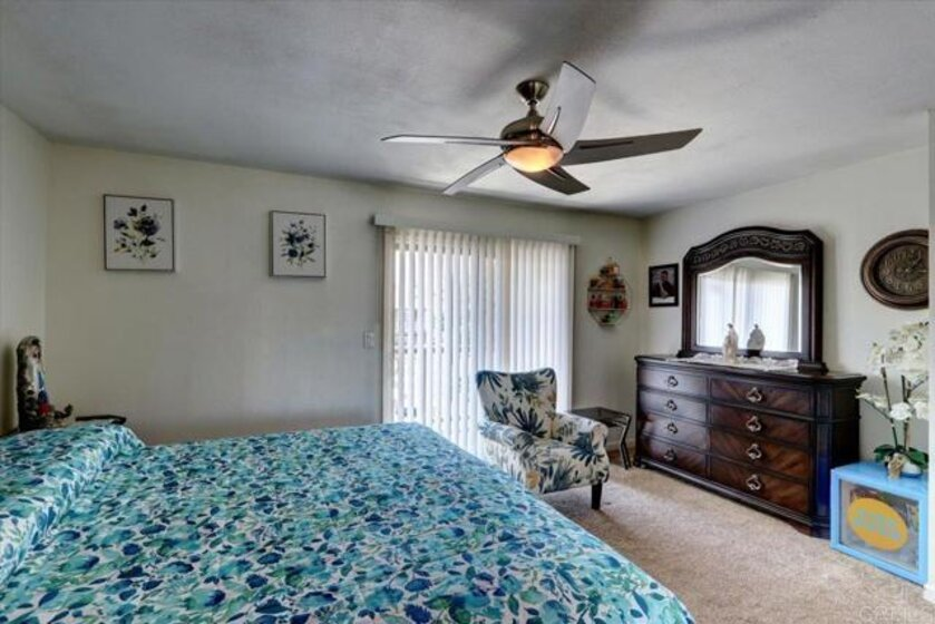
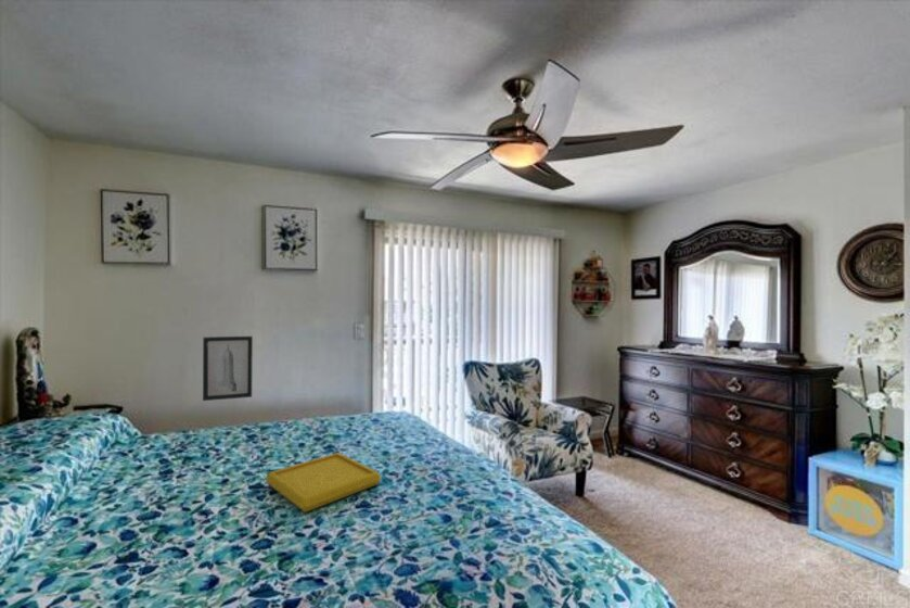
+ wall art [202,335,254,402]
+ serving tray [265,452,382,514]
